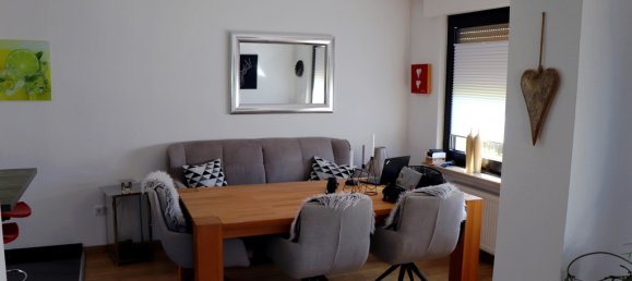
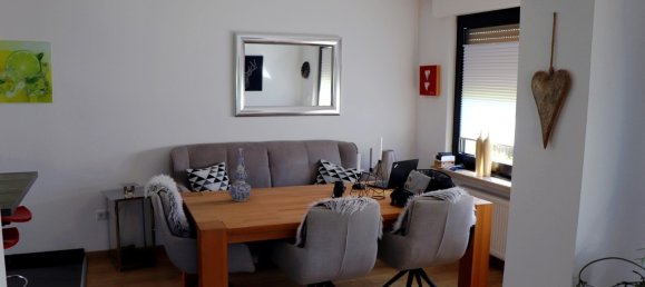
+ vase [227,147,253,202]
